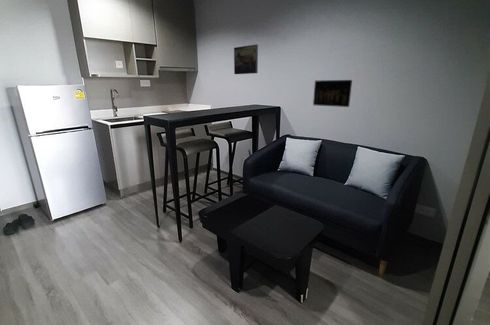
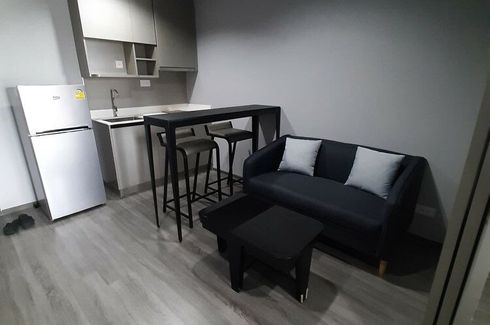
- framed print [312,79,353,108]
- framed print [233,43,259,75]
